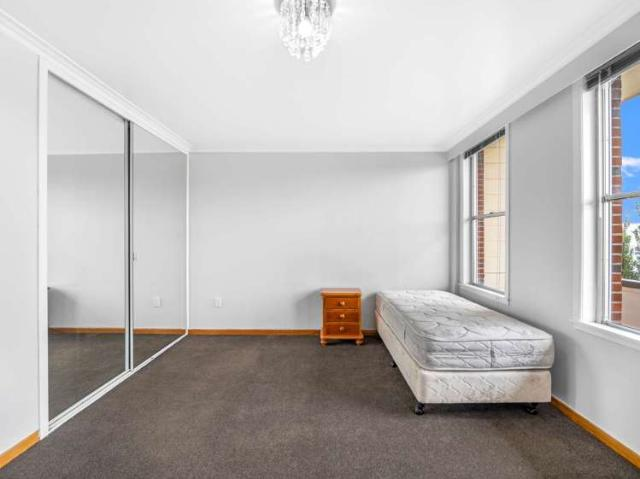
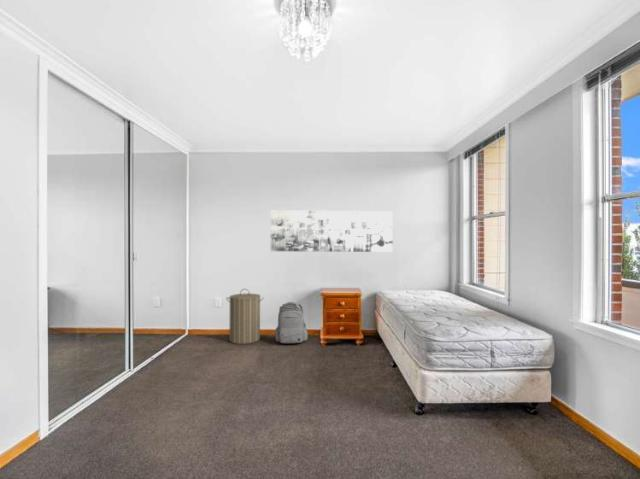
+ laundry hamper [225,288,265,345]
+ backpack [274,301,309,344]
+ wall art [269,210,394,253]
